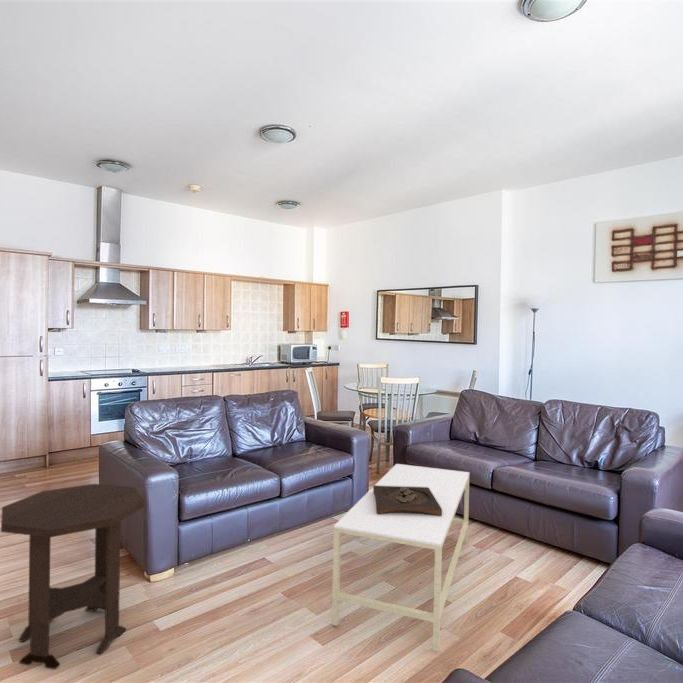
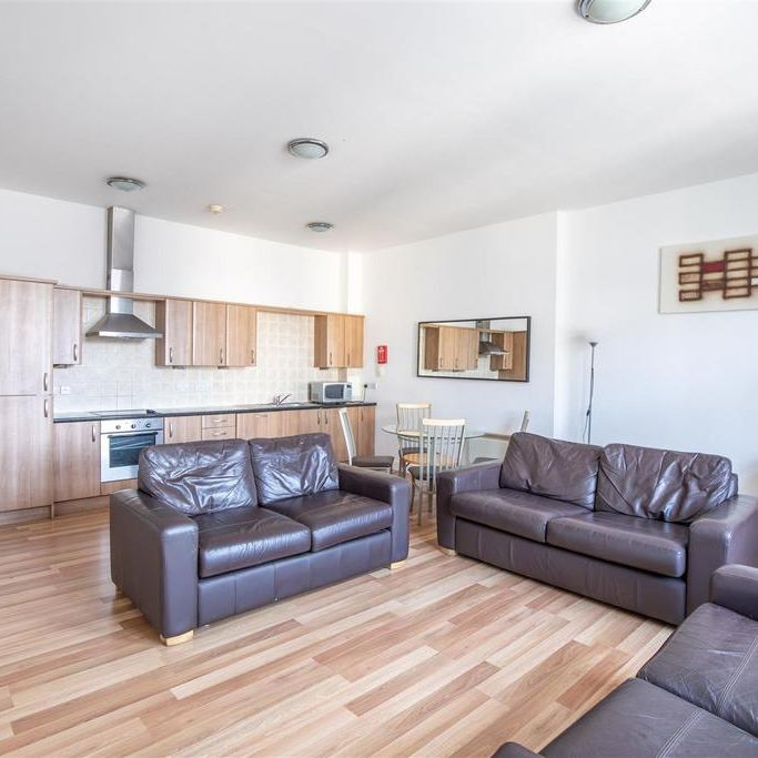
- wooden tray [372,484,442,516]
- side table [0,483,146,670]
- coffee table [331,463,470,652]
